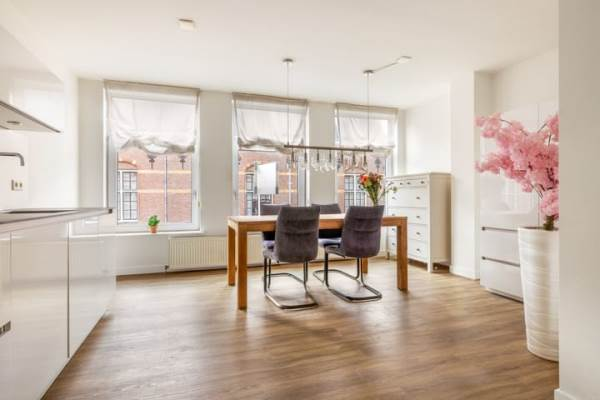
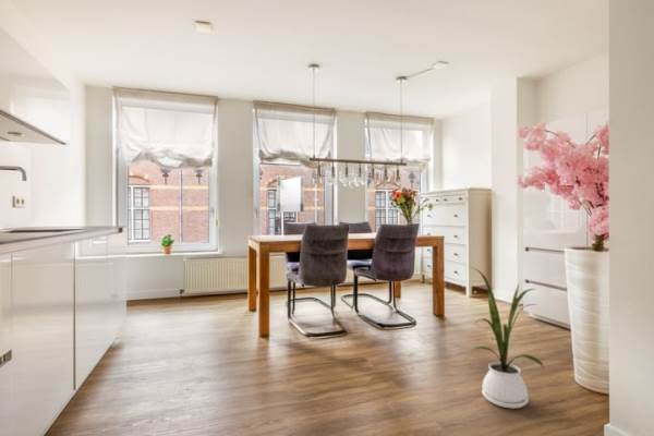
+ house plant [470,266,546,410]
